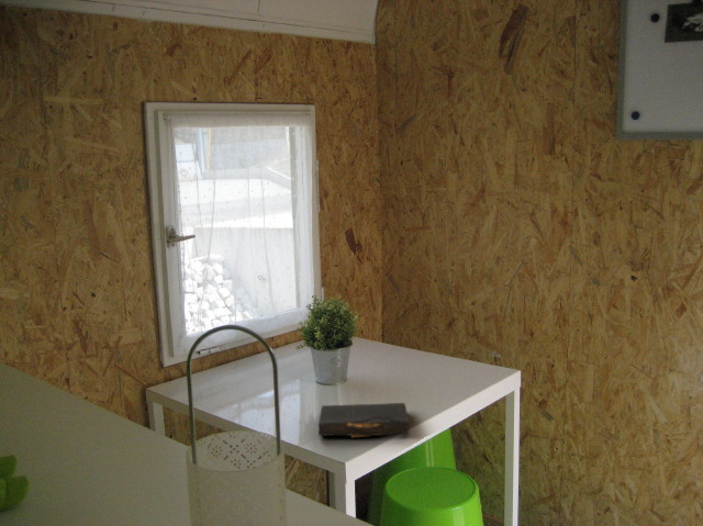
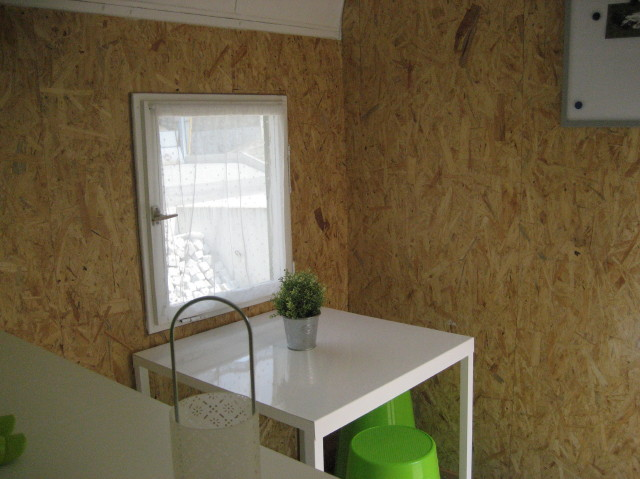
- book [317,402,411,438]
